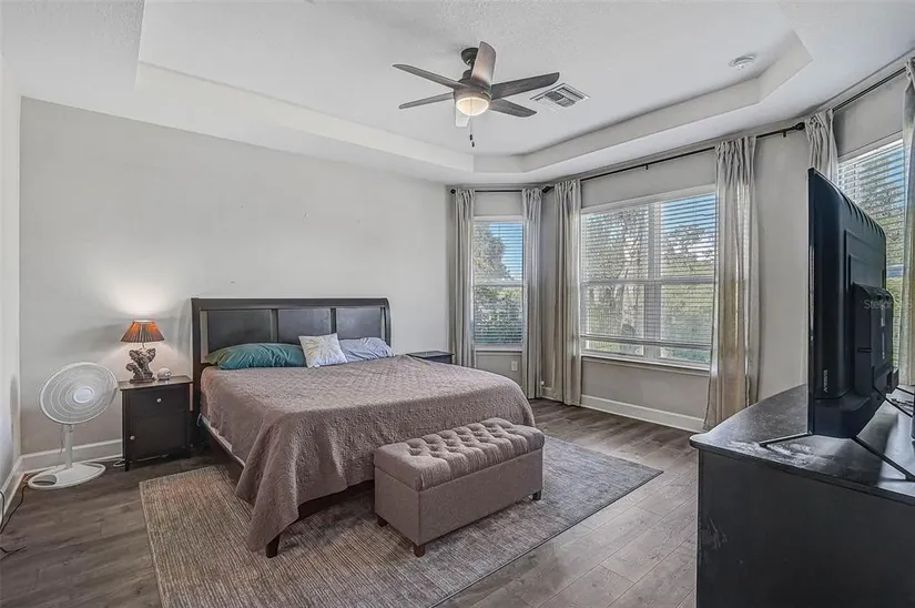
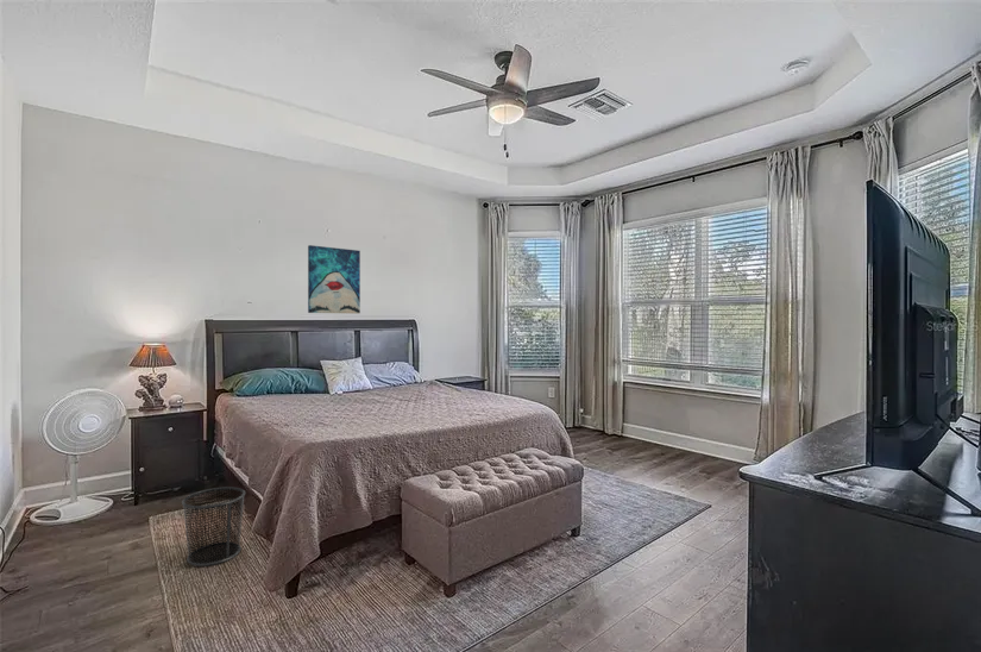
+ wall art [307,244,361,315]
+ waste bin [181,485,246,568]
